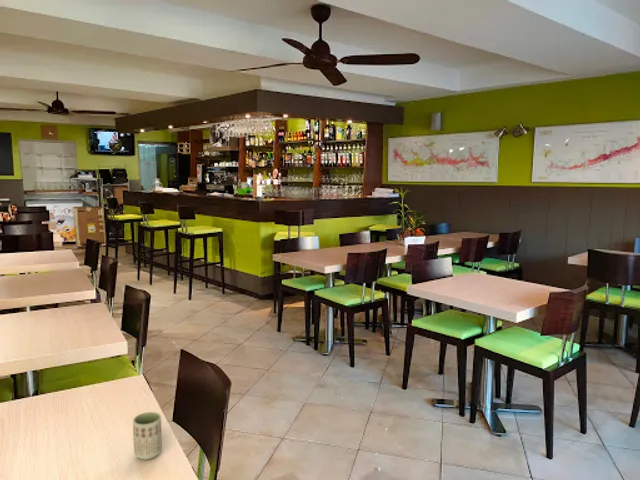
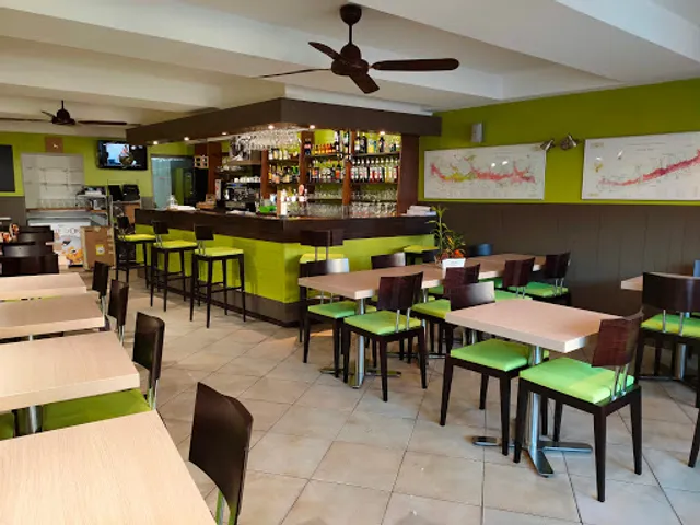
- cup [132,411,163,461]
